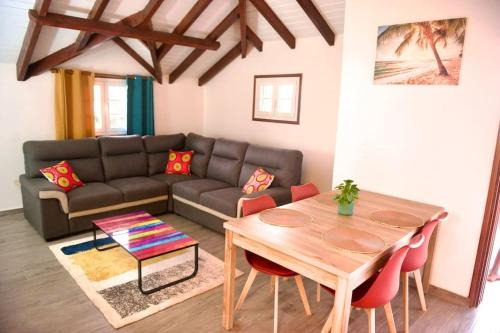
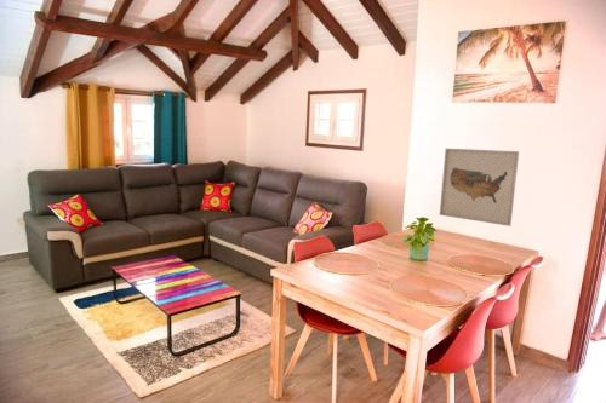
+ wall art [439,148,520,228]
